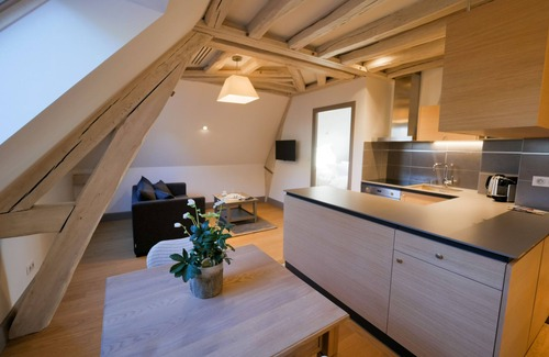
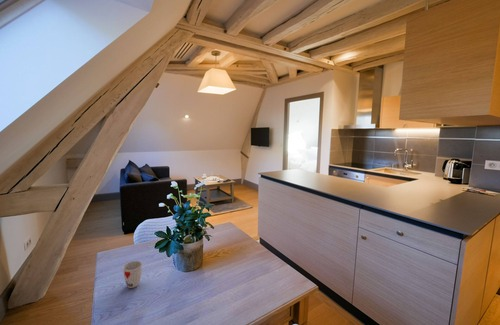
+ cup [122,260,143,289]
